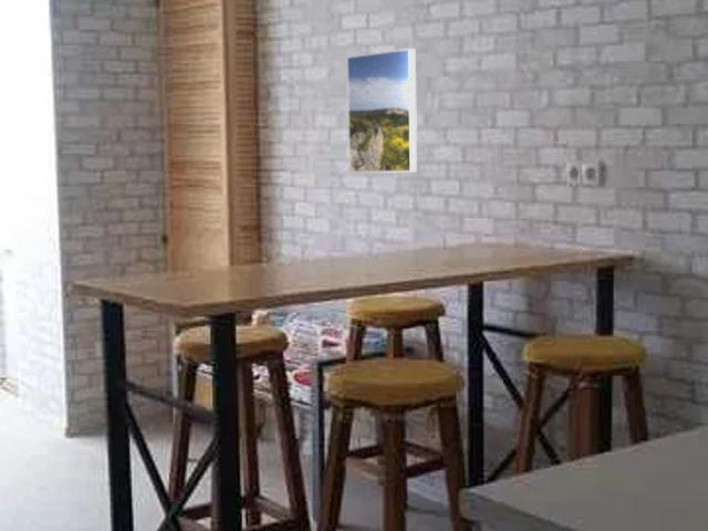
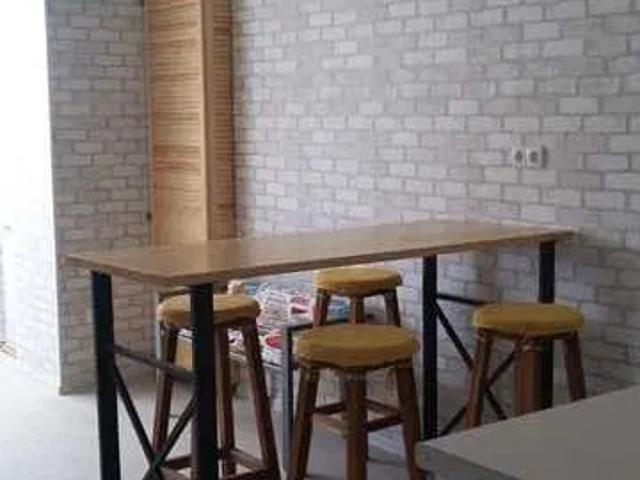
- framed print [346,48,418,174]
